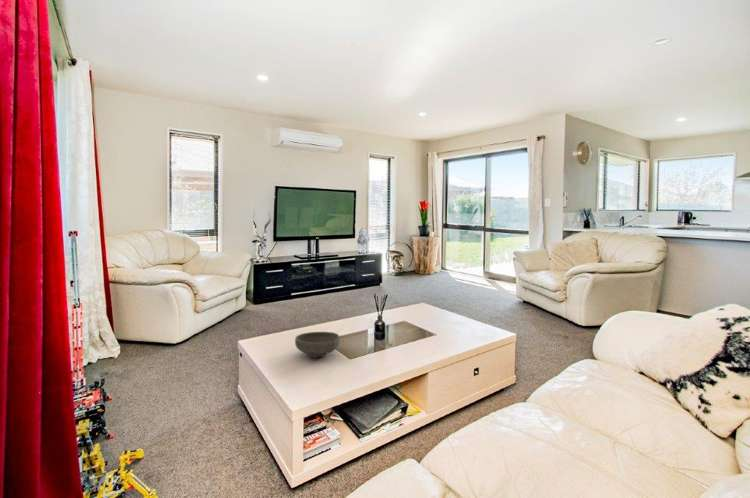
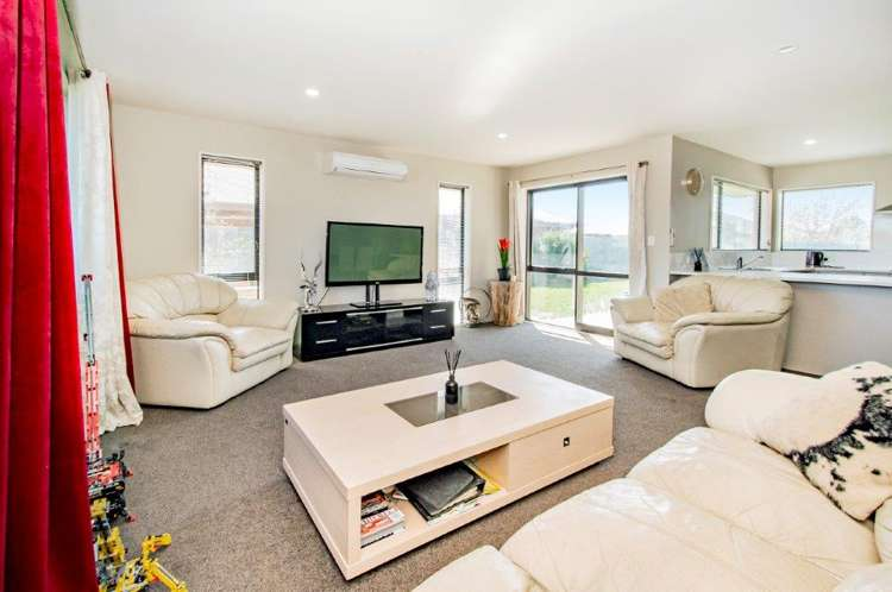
- bowl [294,331,341,359]
